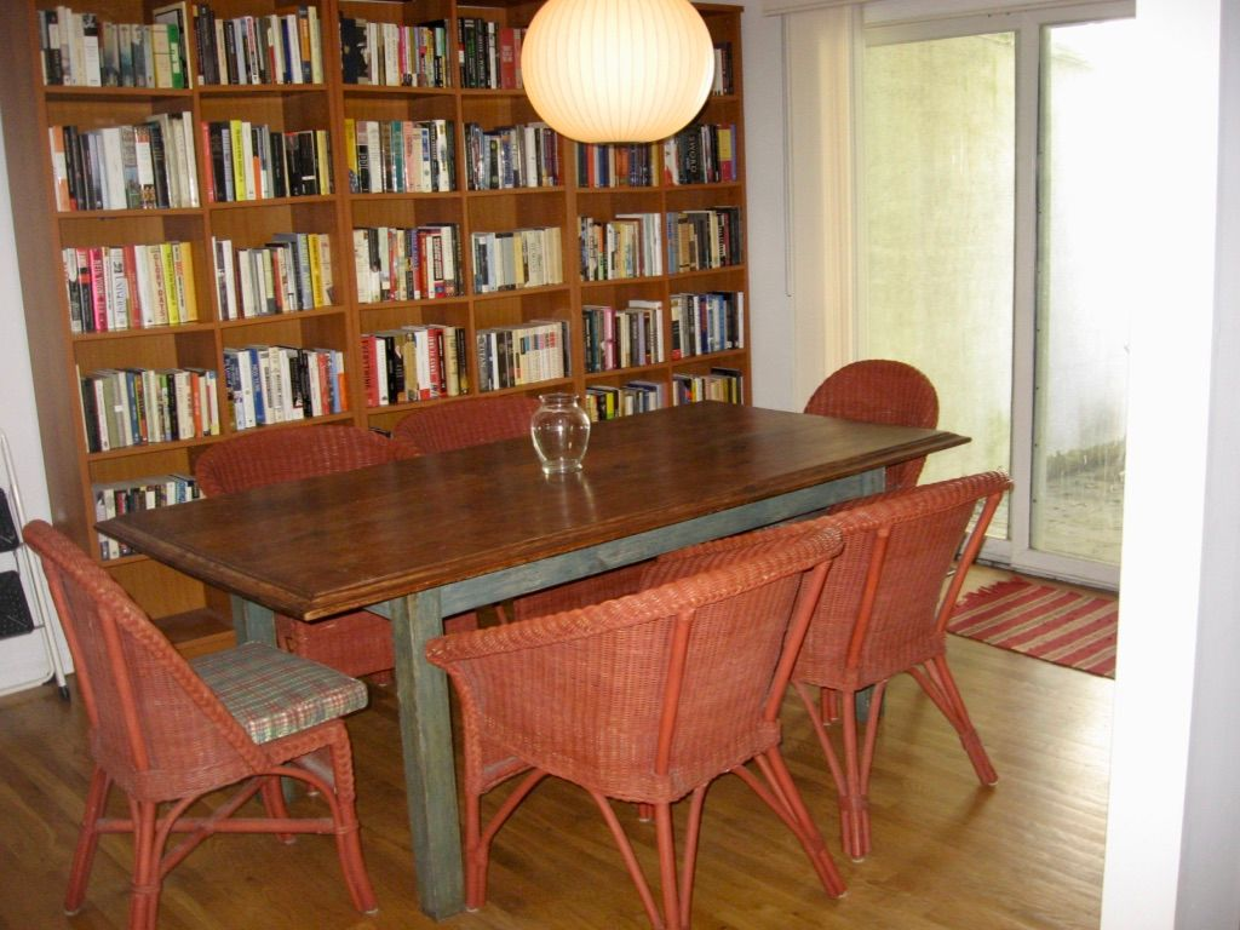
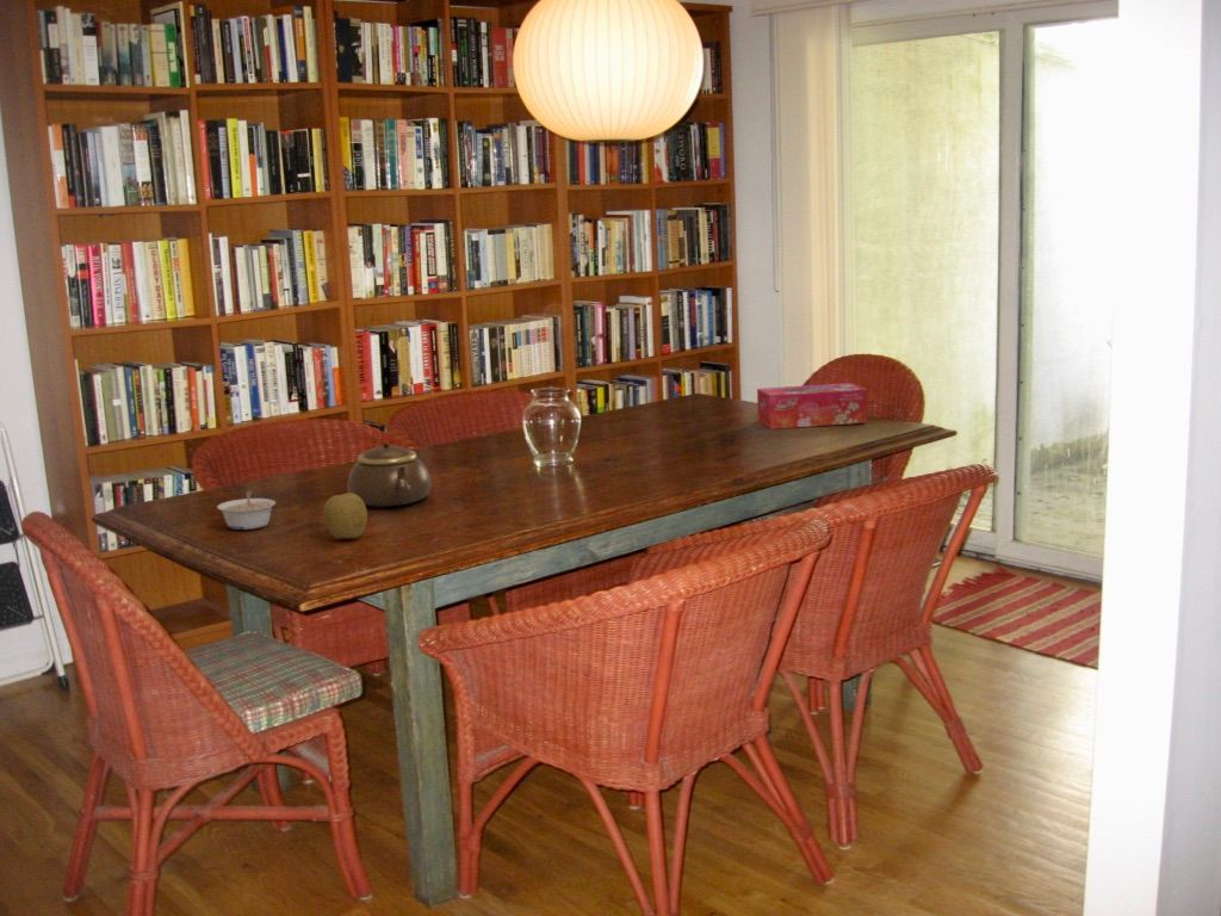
+ teapot [346,441,433,508]
+ tissue box [756,382,868,431]
+ legume [216,490,277,531]
+ fruit [322,491,368,540]
